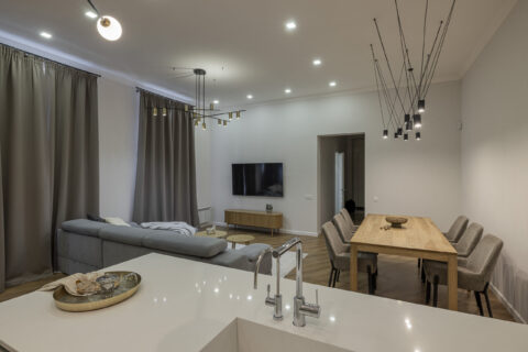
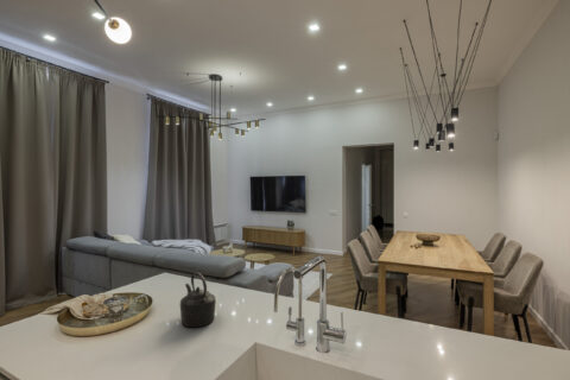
+ kettle [179,271,217,328]
